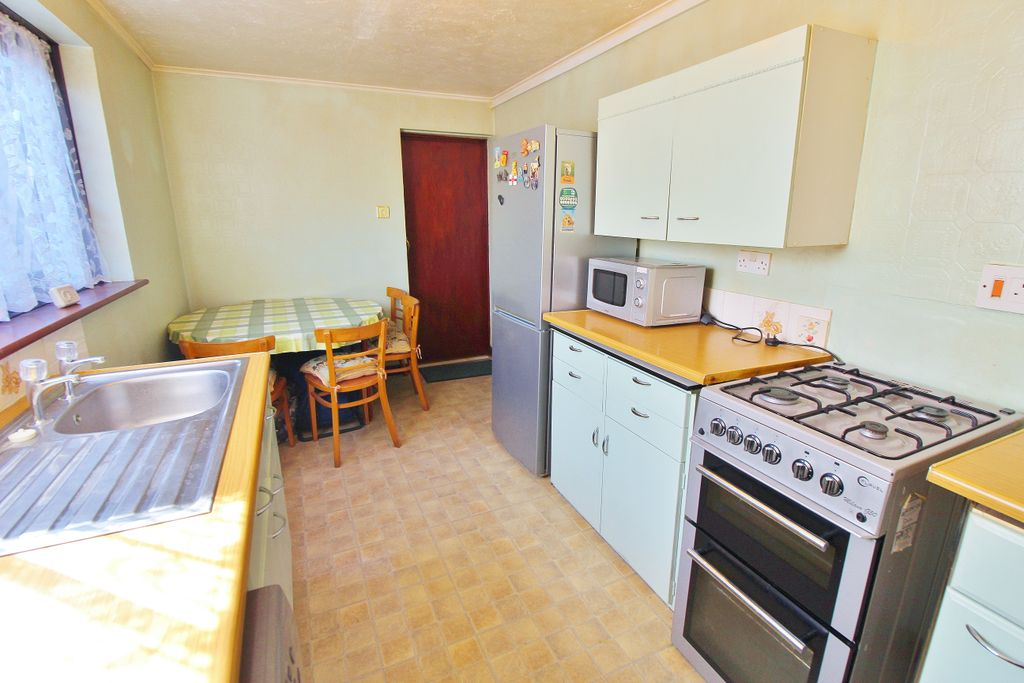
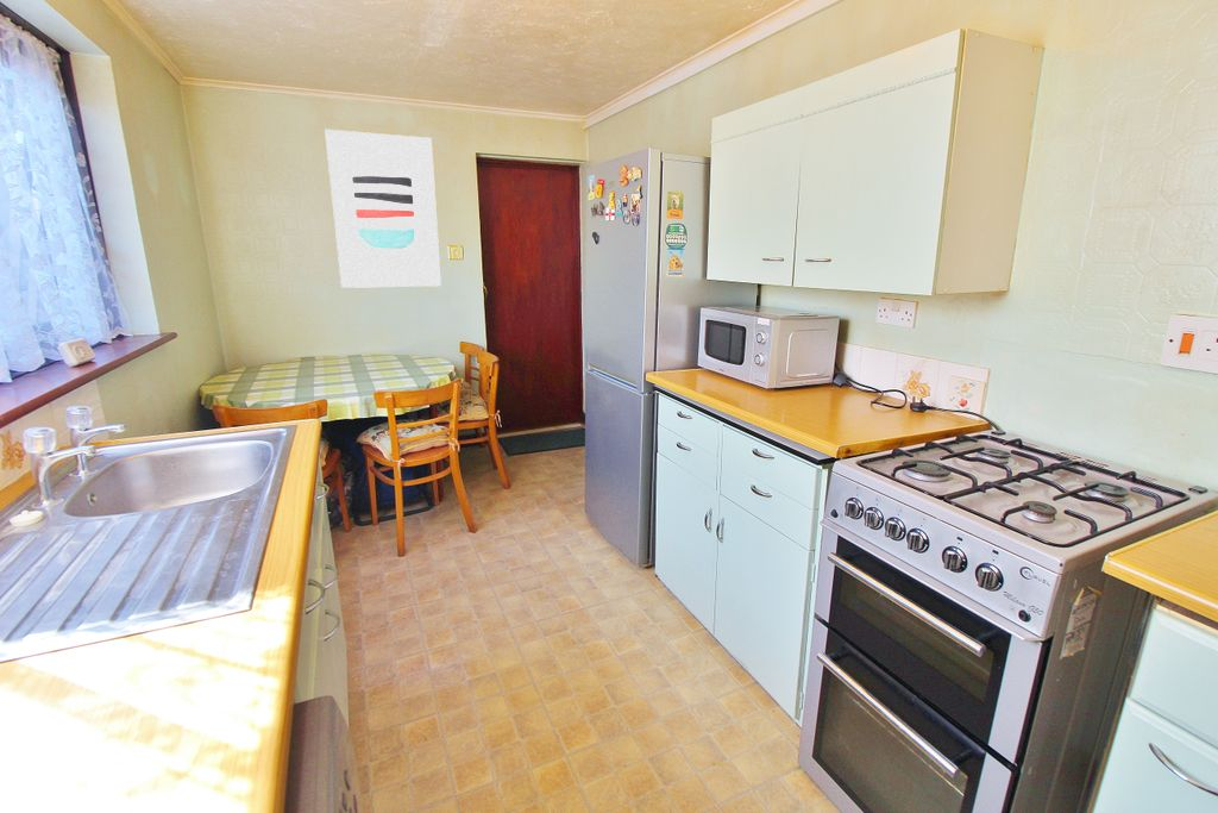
+ wall art [324,129,442,289]
